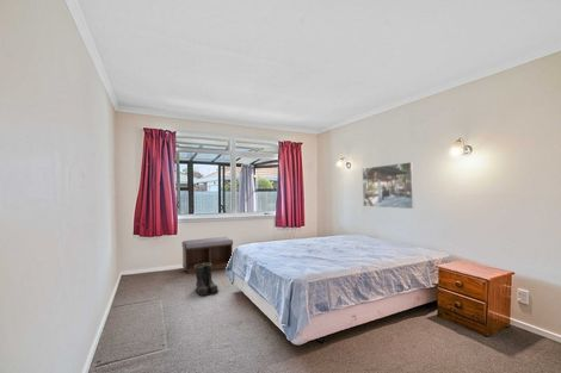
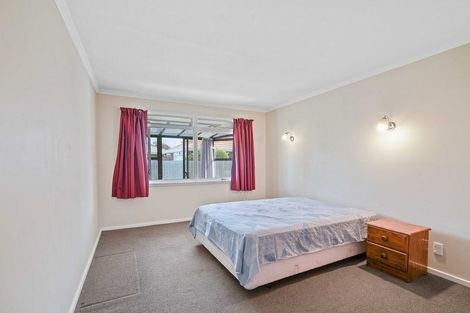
- bench [181,236,234,274]
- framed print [362,161,415,210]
- boots [195,263,220,297]
